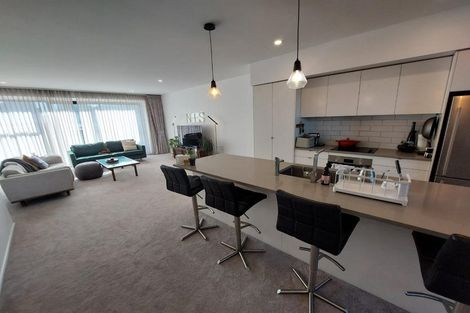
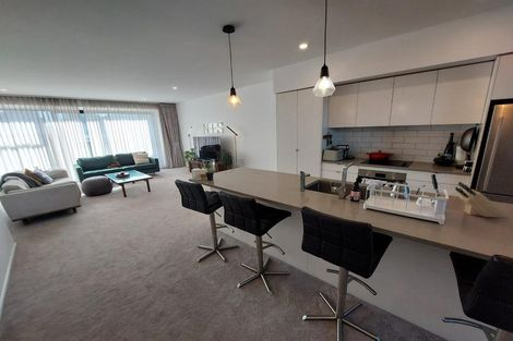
+ knife block [454,181,510,219]
